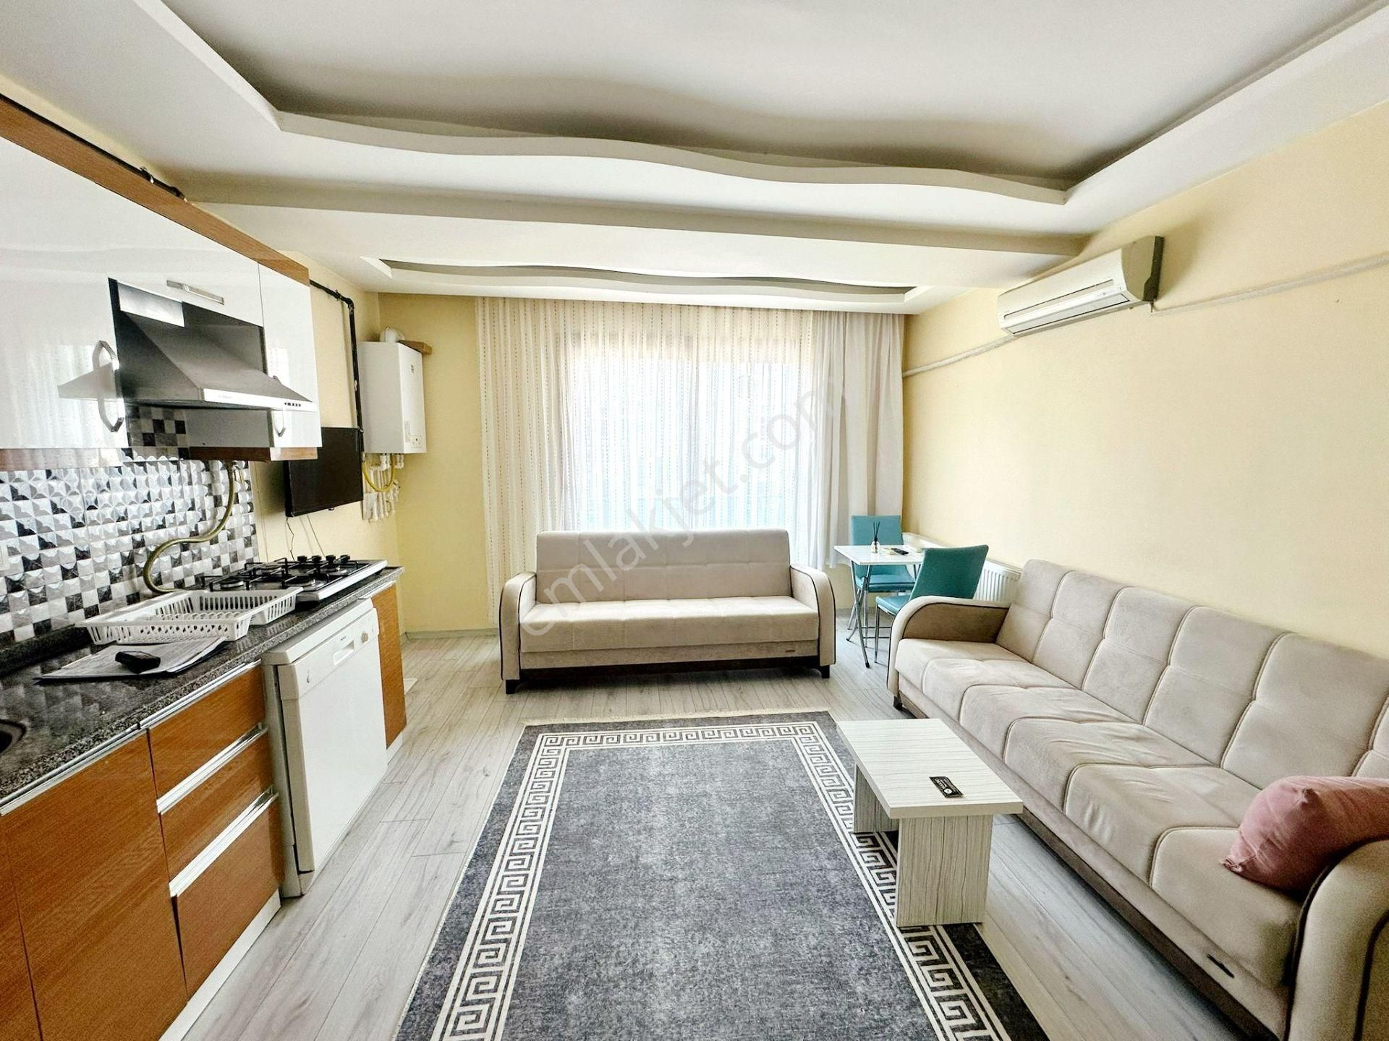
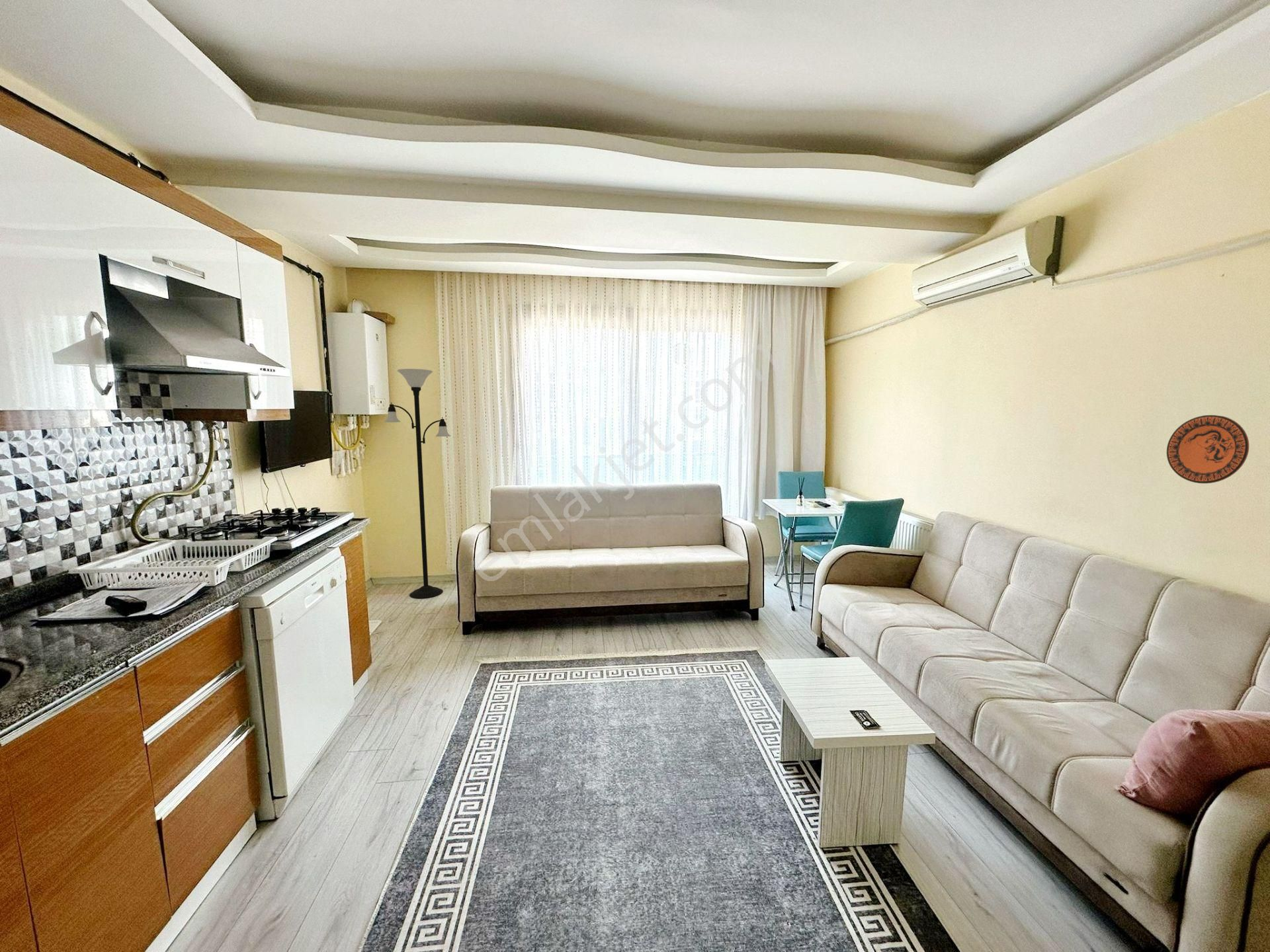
+ floor lamp [384,368,451,599]
+ decorative plate [1166,415,1249,484]
